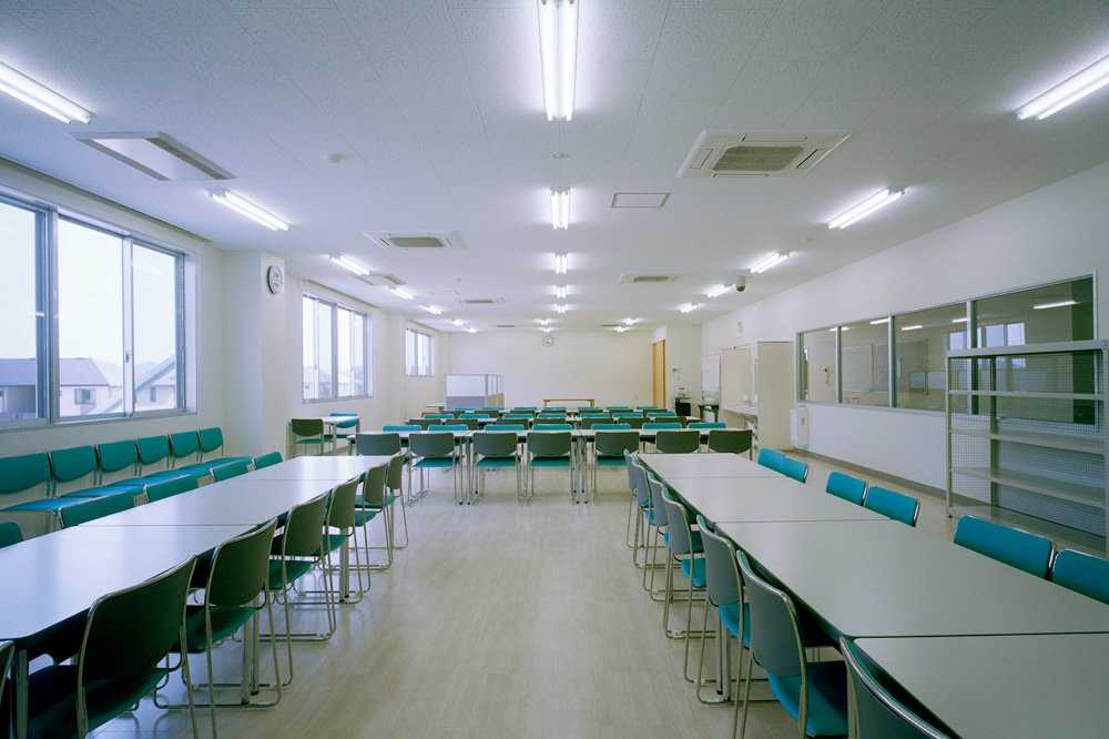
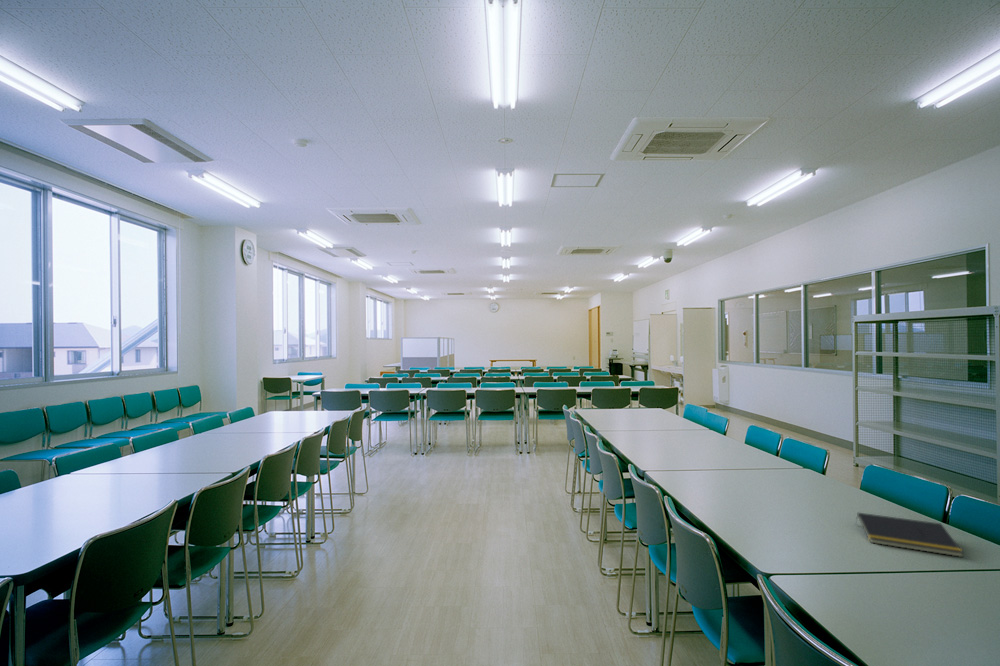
+ notepad [855,512,965,558]
